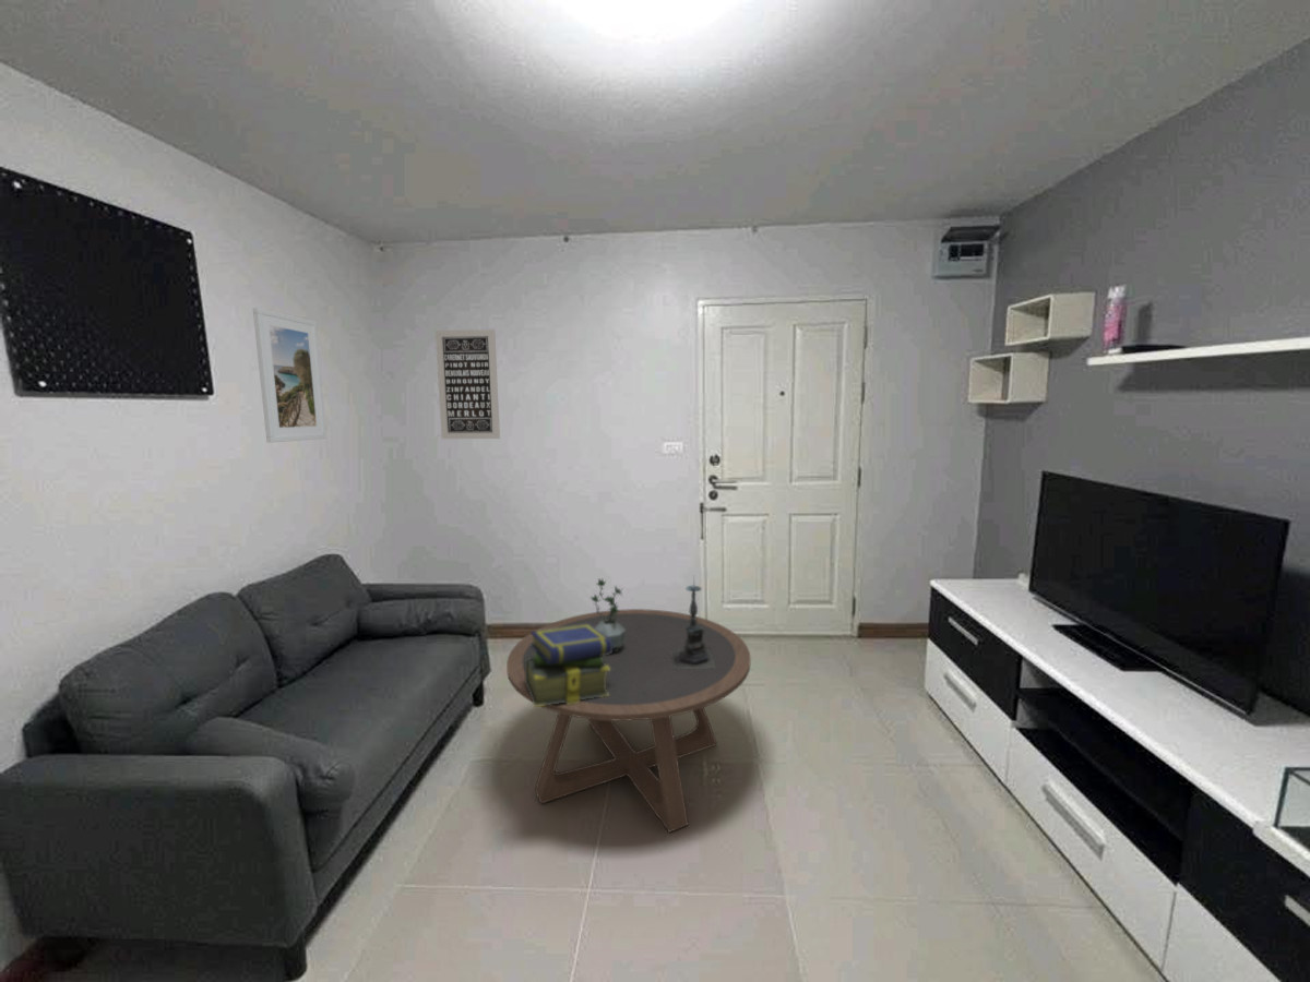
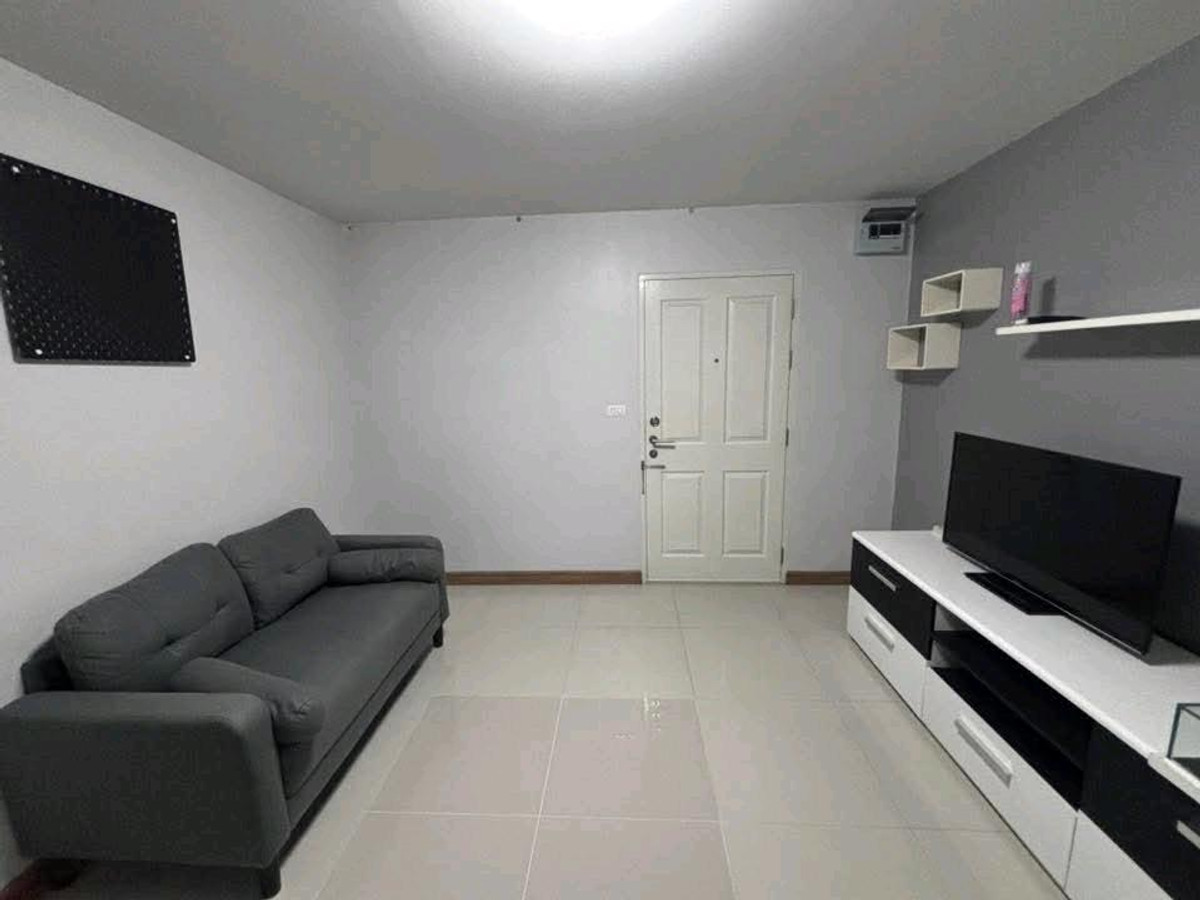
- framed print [252,307,327,444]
- potted plant [590,577,626,652]
- wall art [434,328,501,440]
- coffee table [505,608,752,834]
- stack of books [525,624,612,708]
- candle holder [670,574,716,670]
